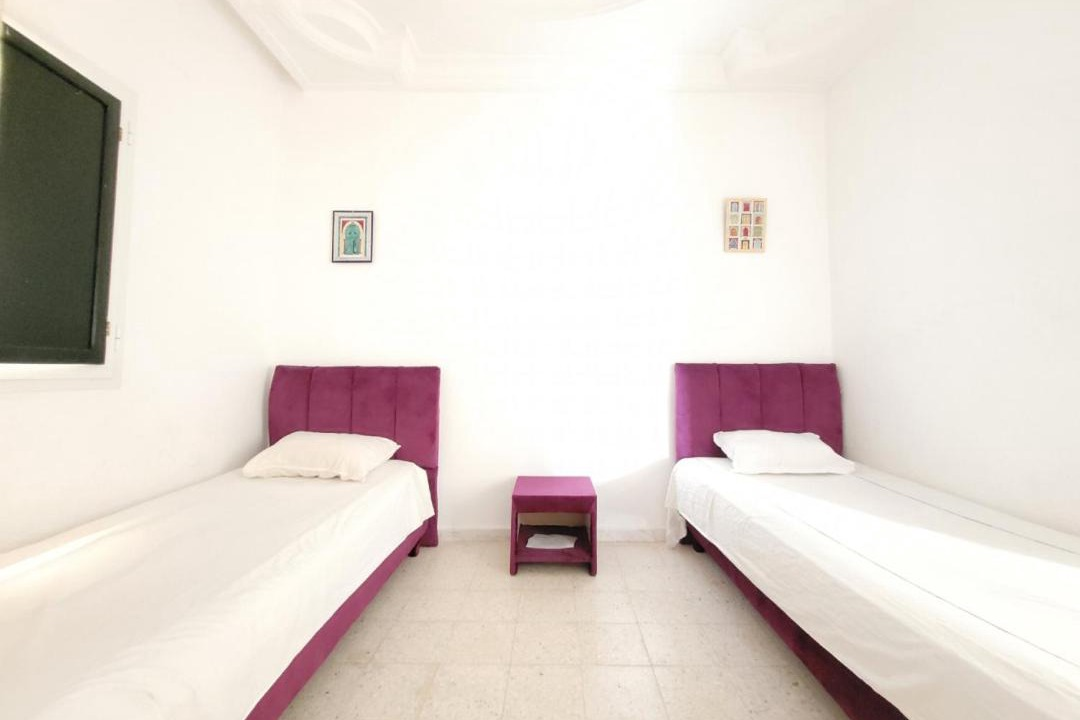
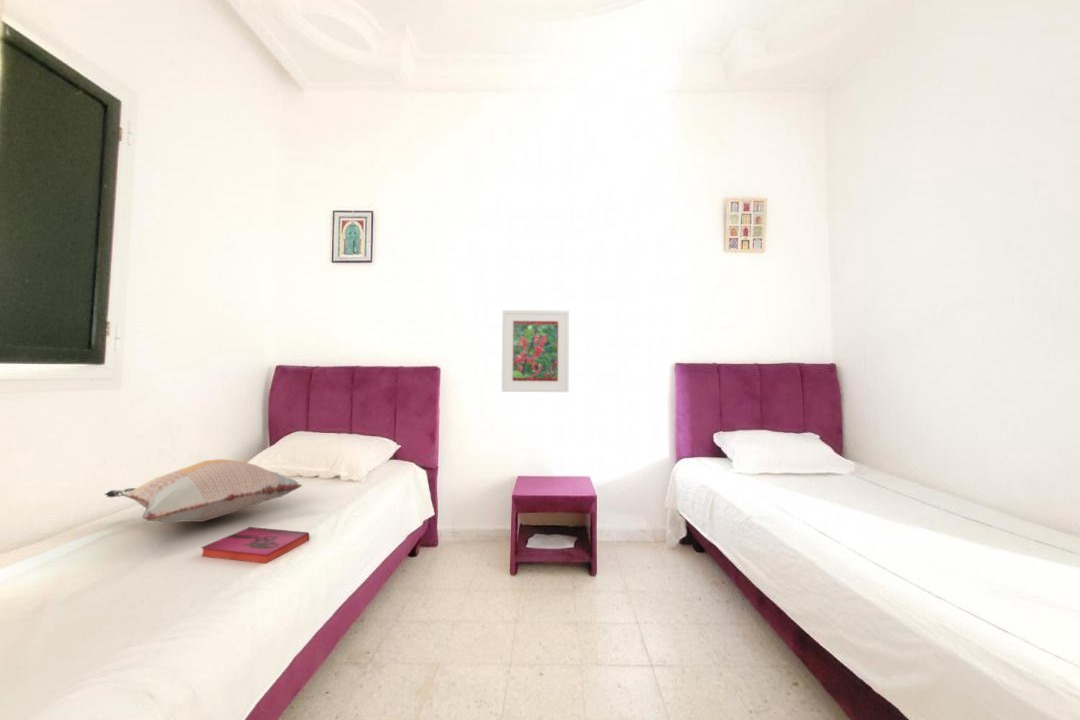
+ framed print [501,309,570,393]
+ decorative pillow [103,458,303,524]
+ hardback book [200,526,310,565]
